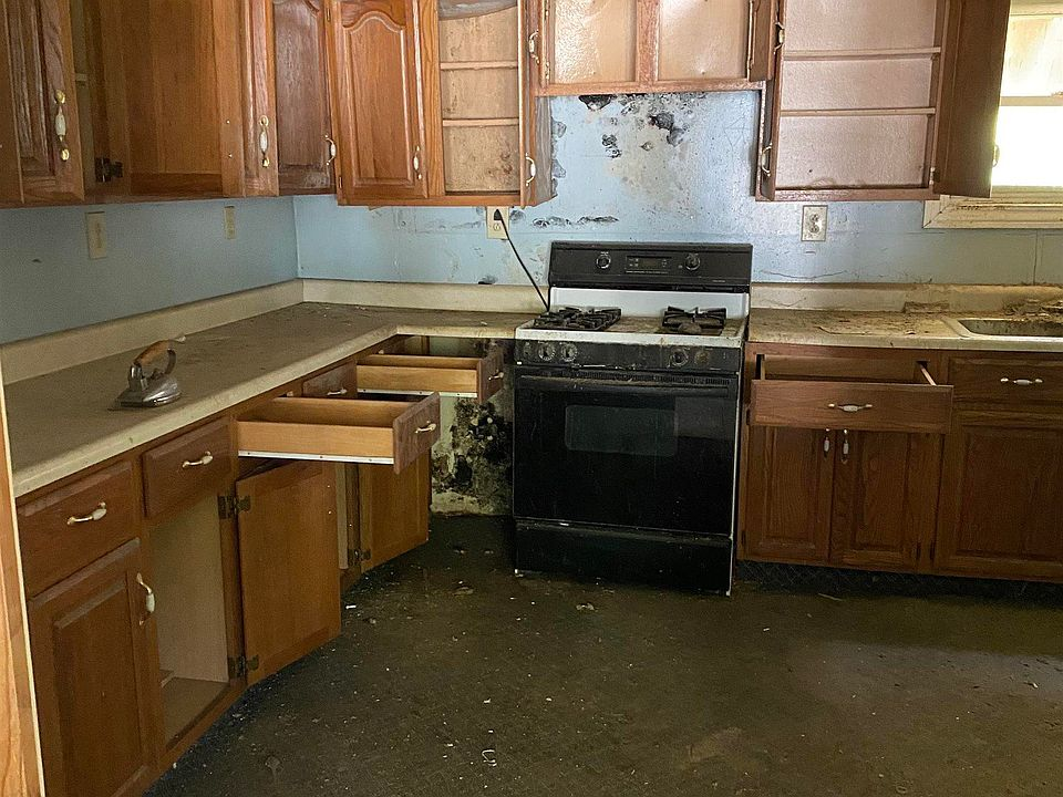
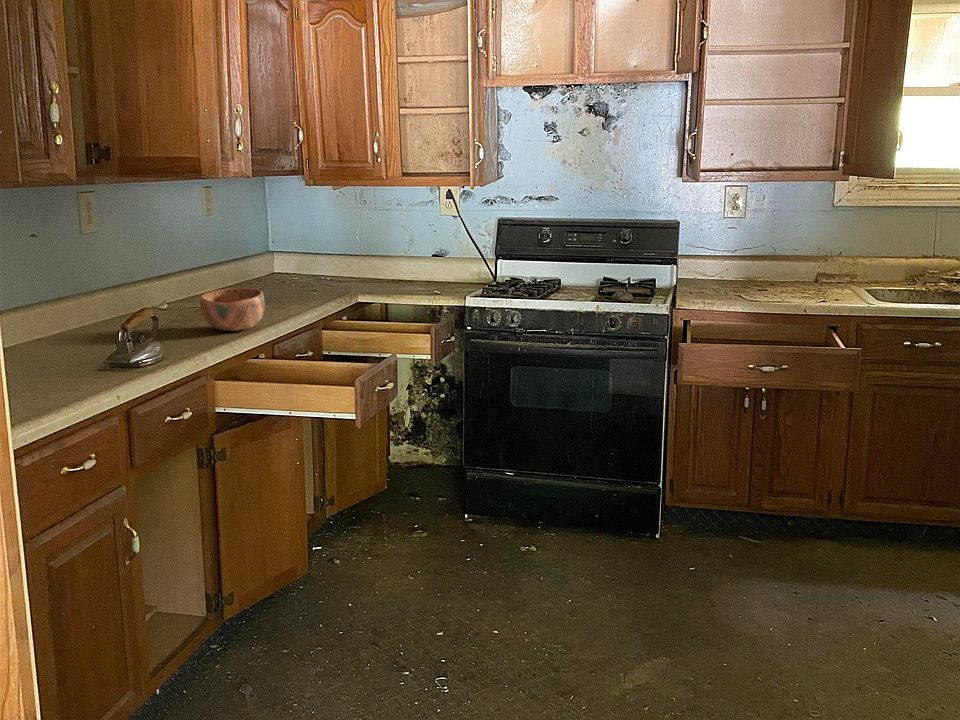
+ bowl [199,287,266,332]
